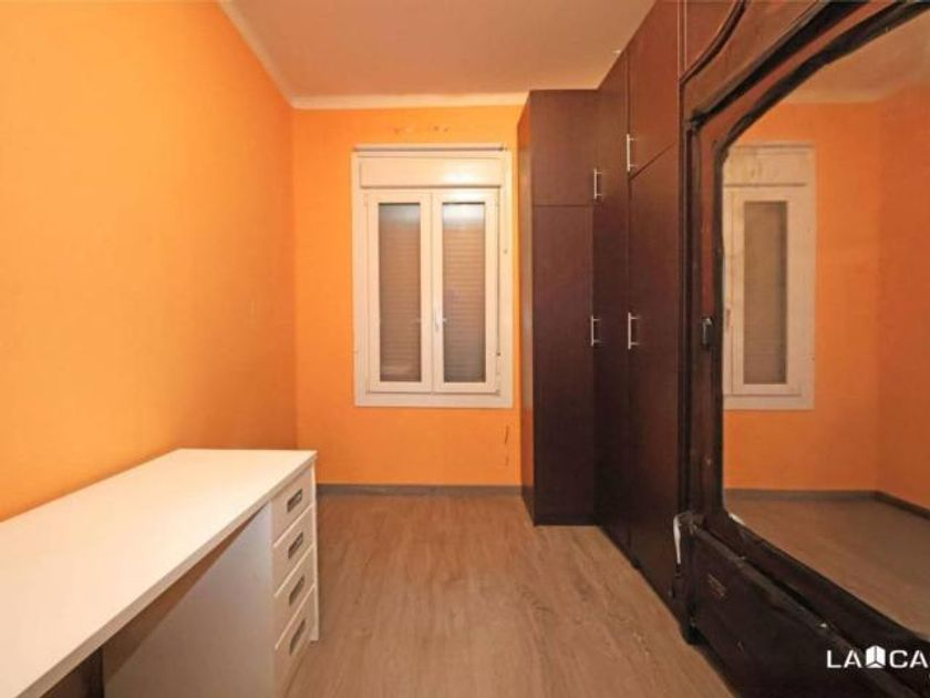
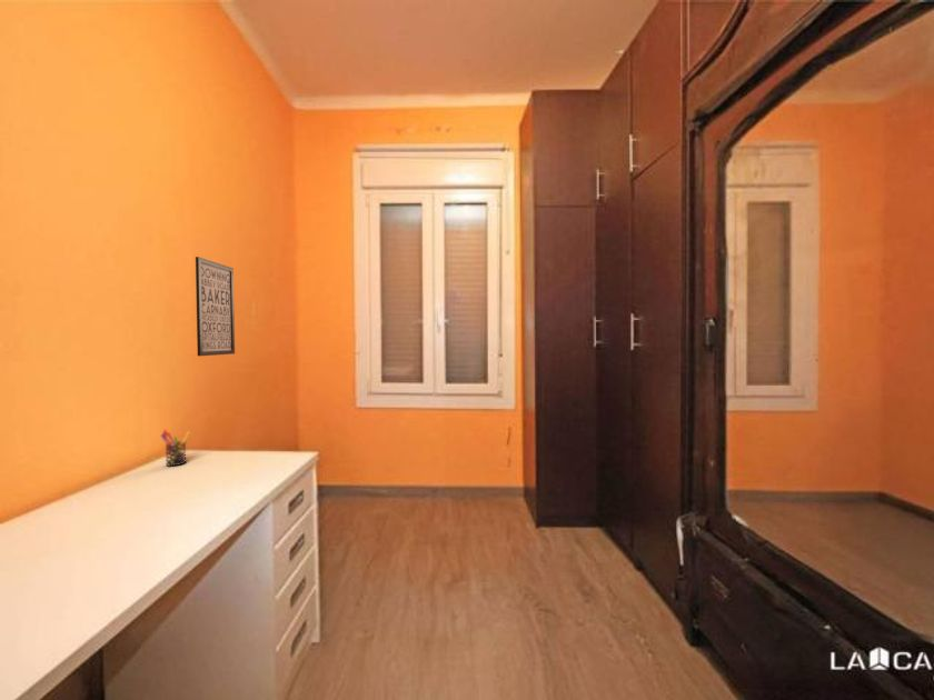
+ wall art [195,256,236,357]
+ pen holder [160,429,191,468]
